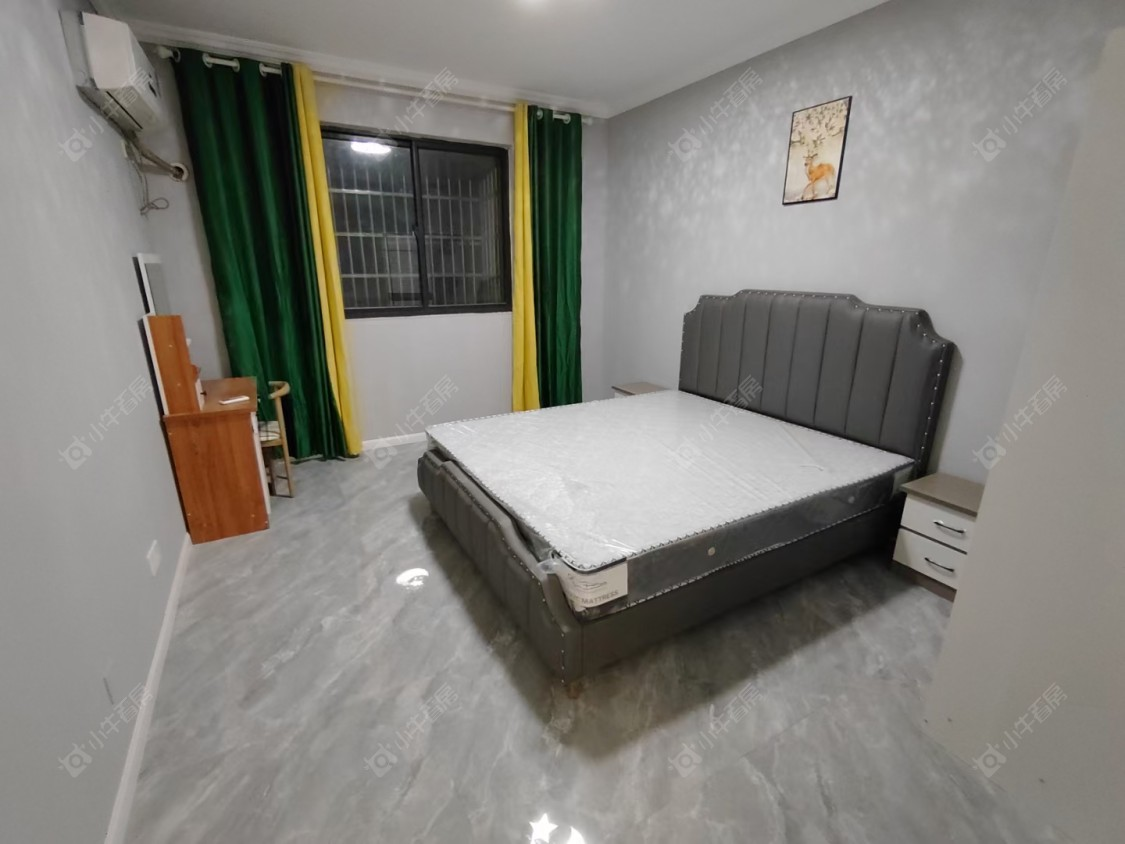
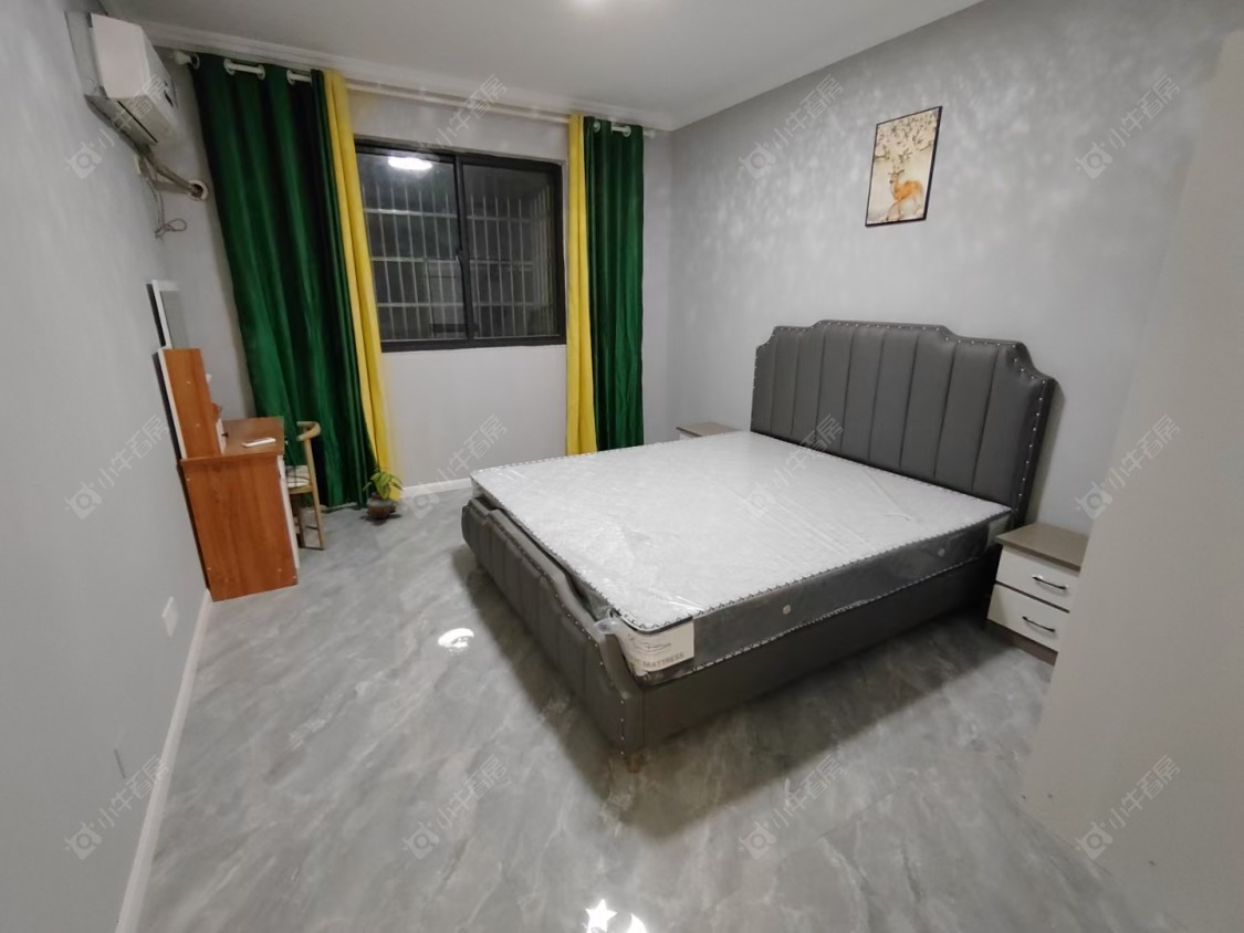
+ potted plant [362,466,405,520]
